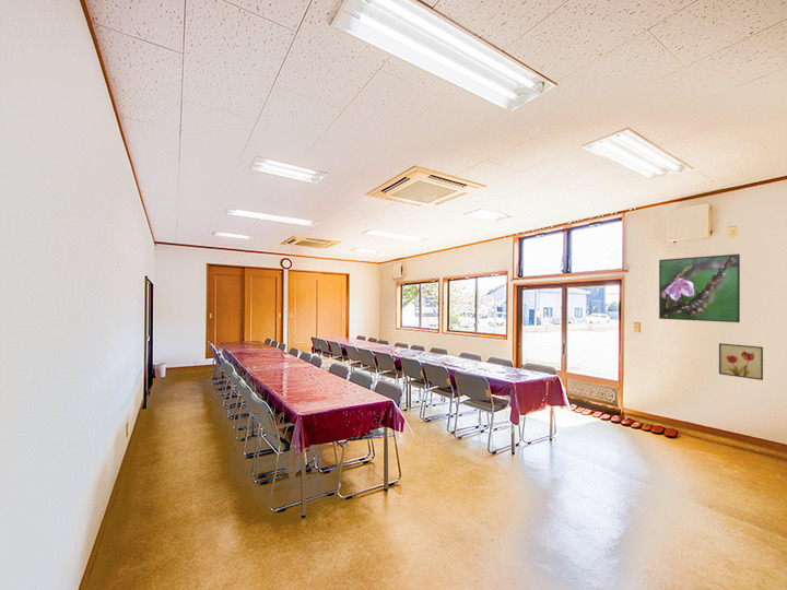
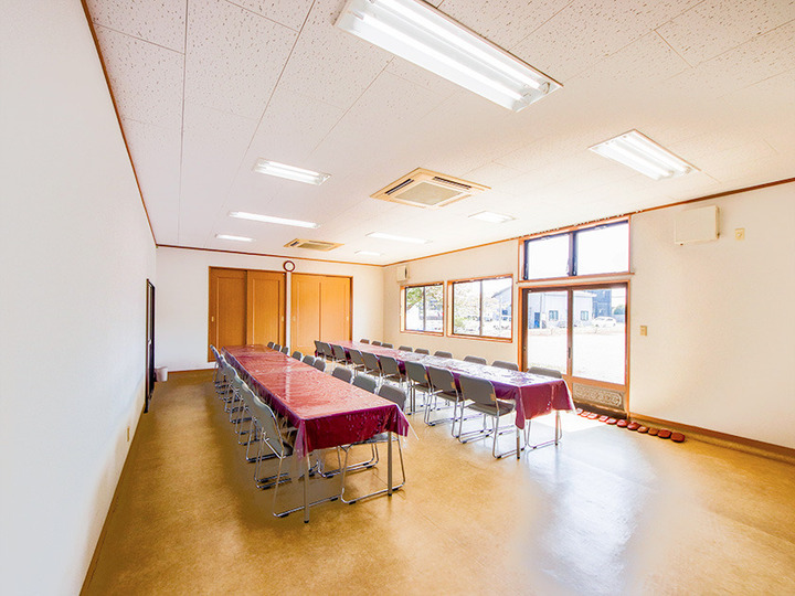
- wall art [718,342,764,381]
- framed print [658,253,741,323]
